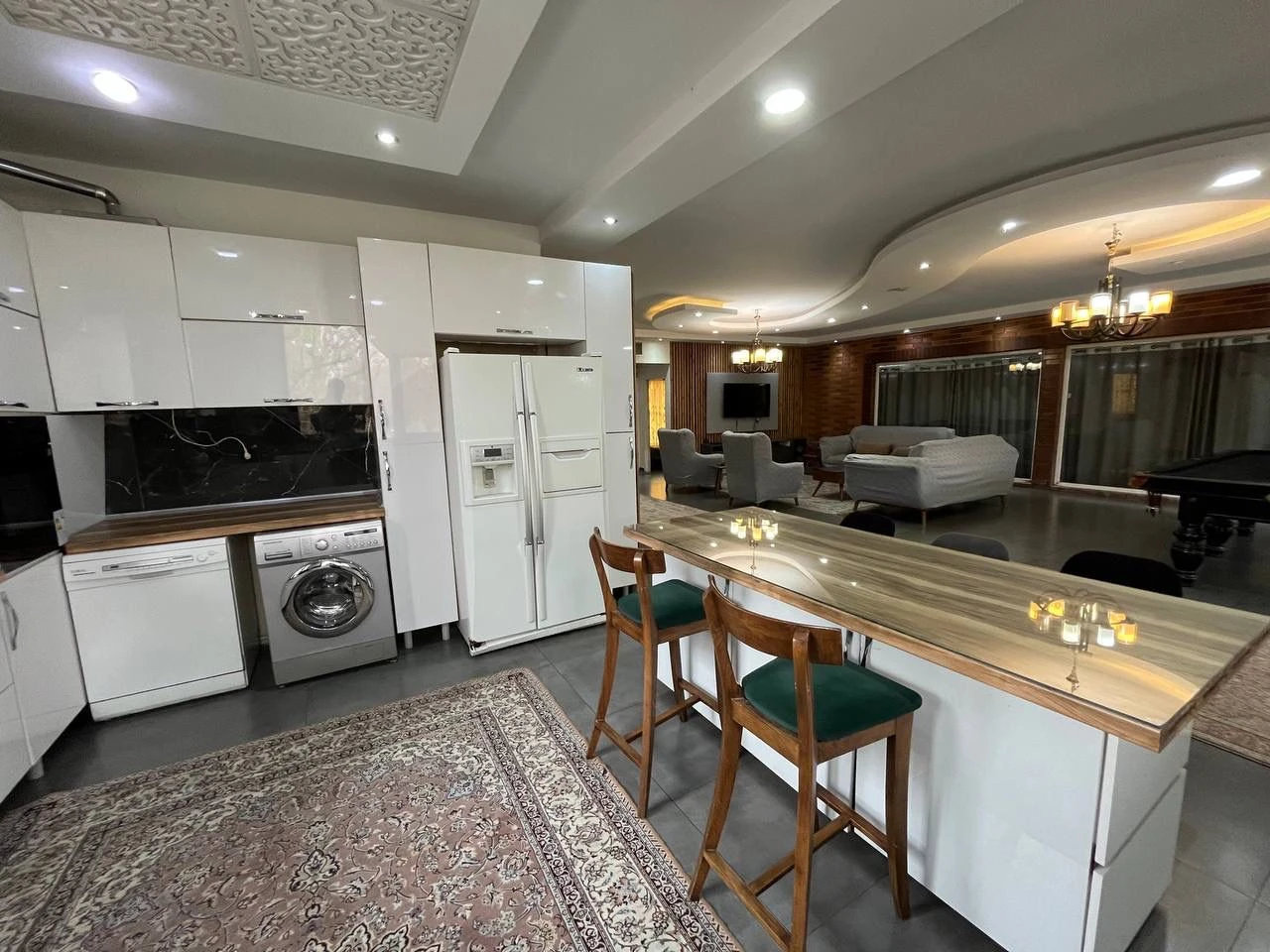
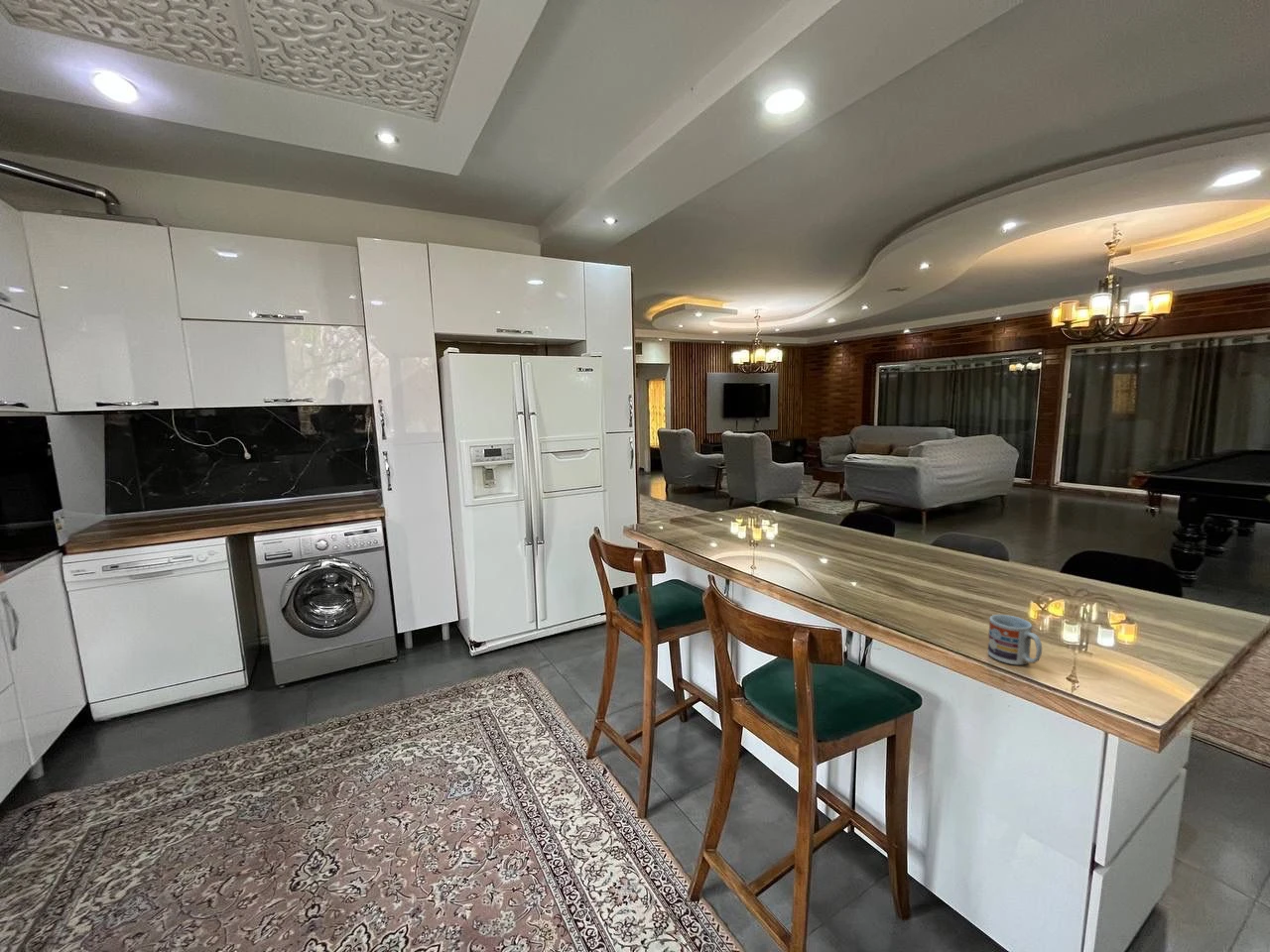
+ cup [986,614,1043,665]
